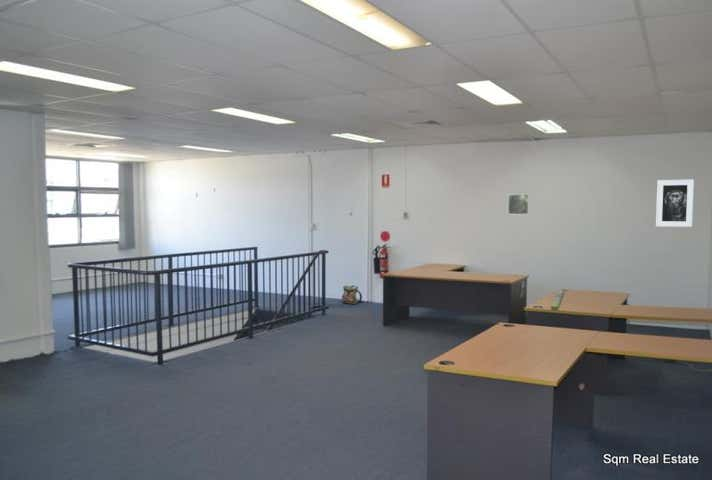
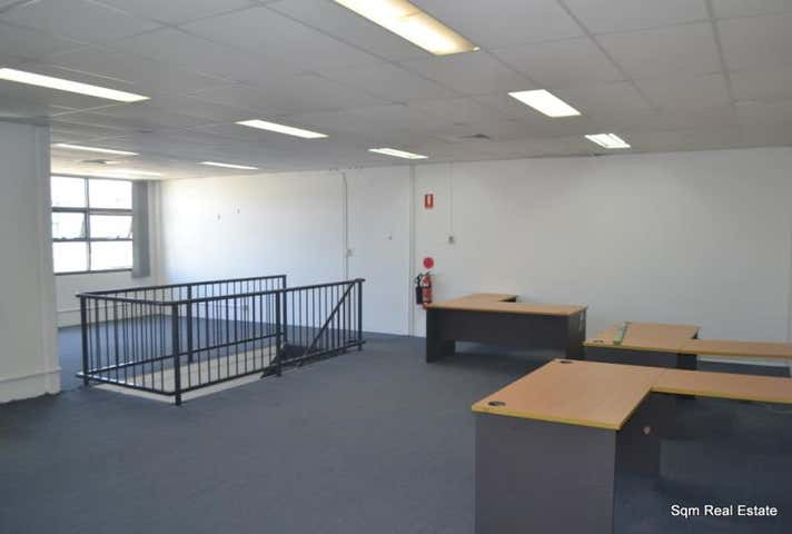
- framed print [655,179,695,228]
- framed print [507,193,530,216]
- backpack [341,284,365,305]
